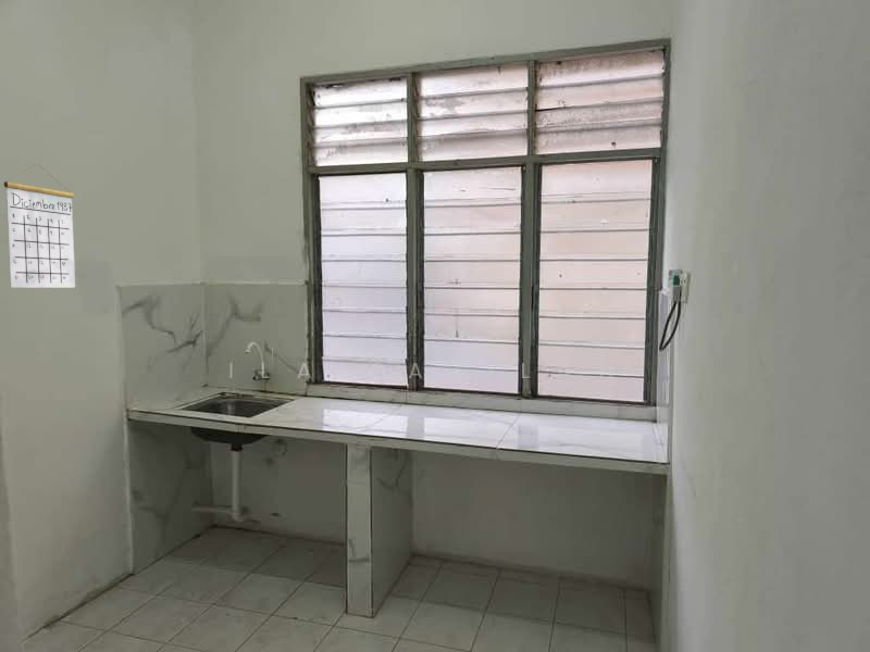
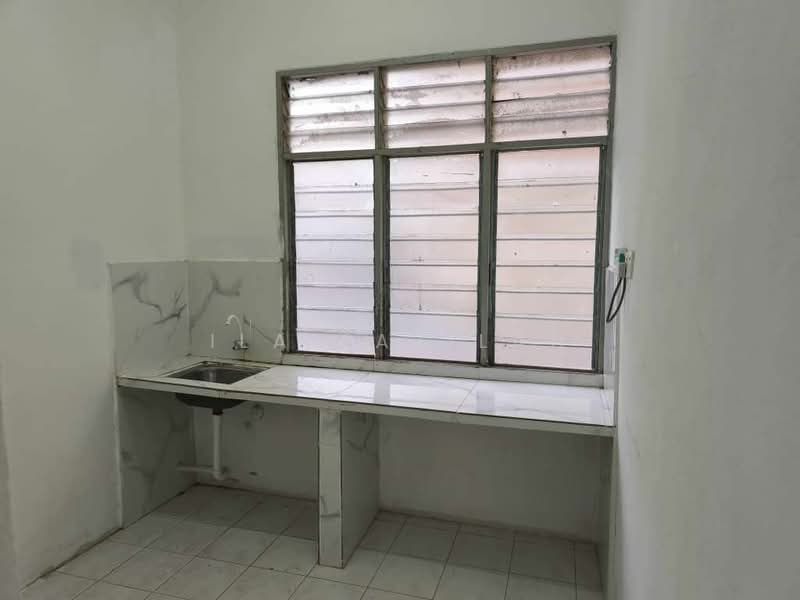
- calendar [3,164,76,288]
